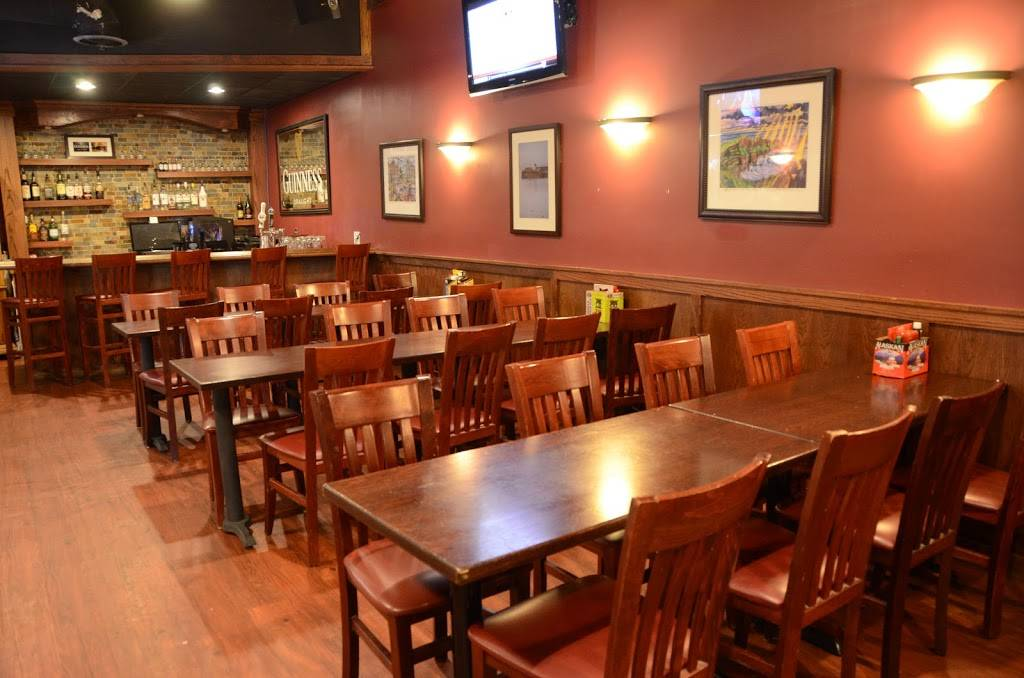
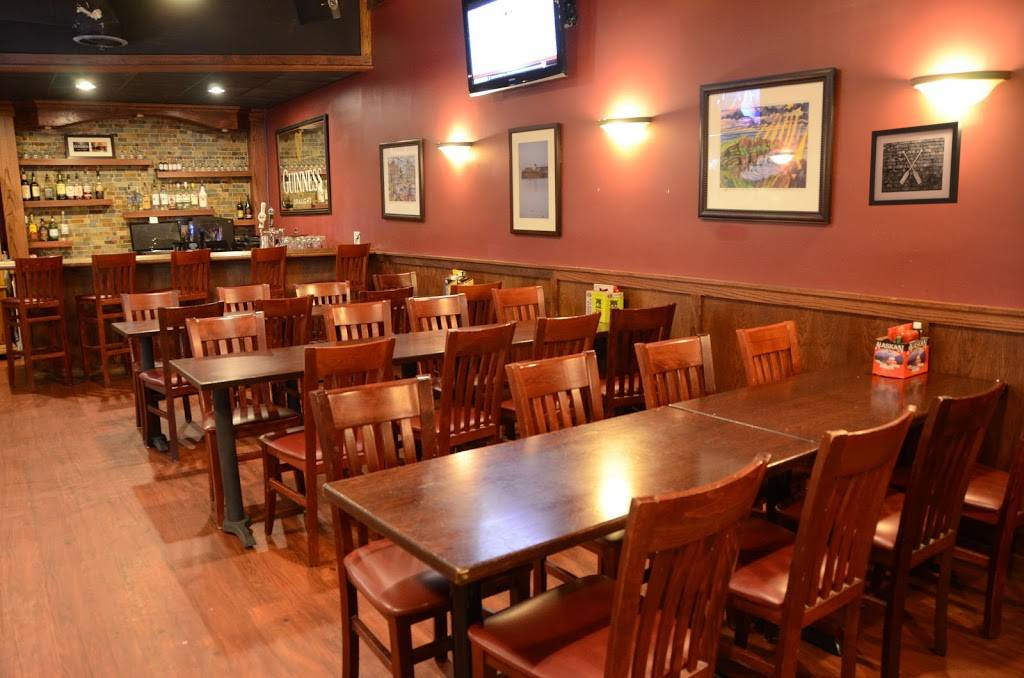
+ wall art [868,120,963,207]
